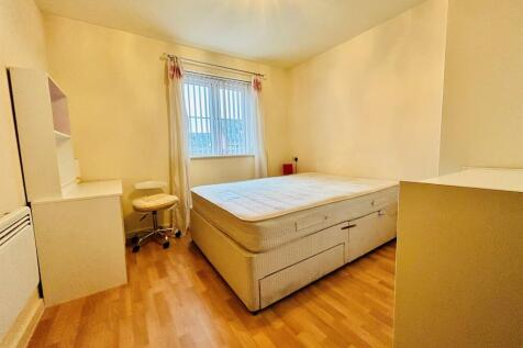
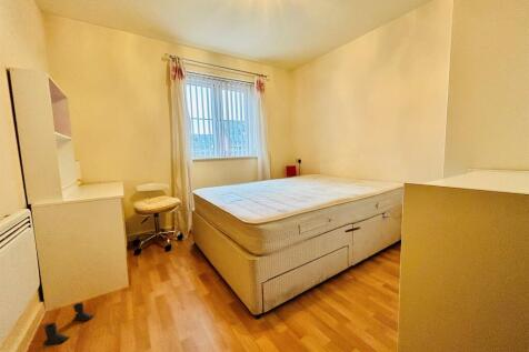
+ boots [42,301,94,348]
